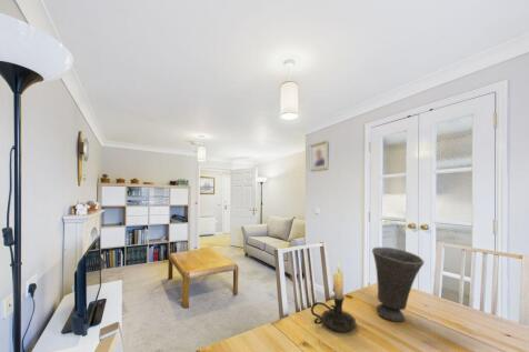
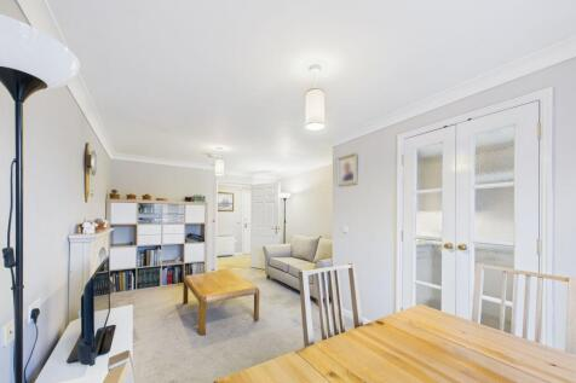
- vase [371,247,425,323]
- candle holder [310,261,358,334]
